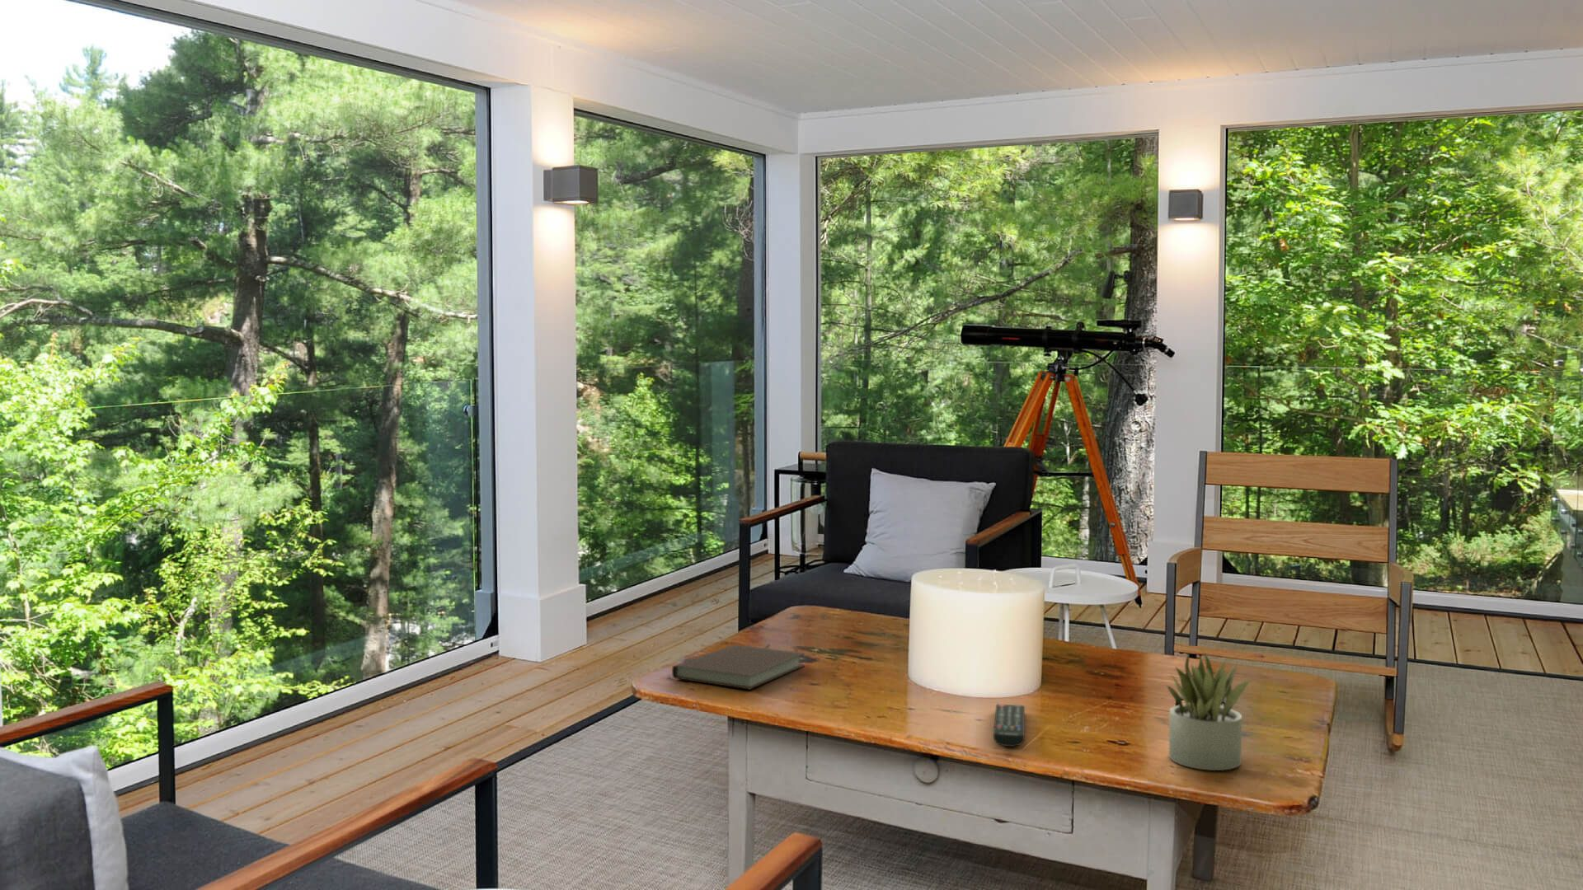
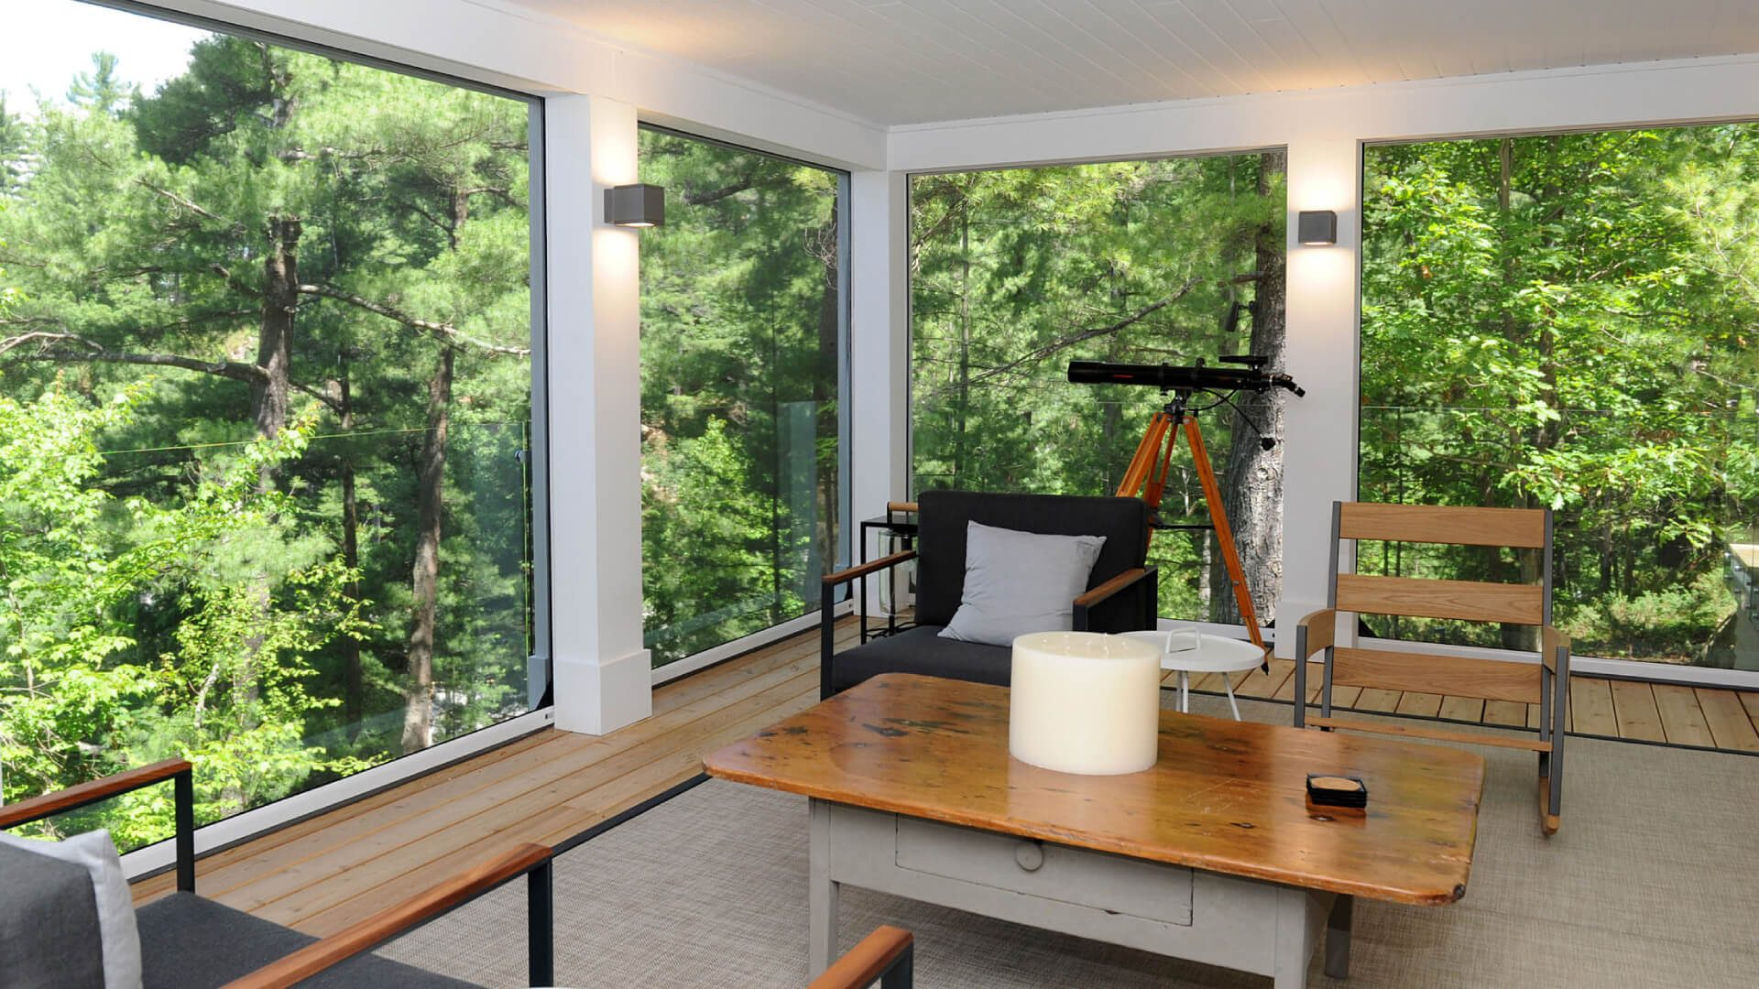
- notebook [671,643,806,690]
- succulent plant [1166,651,1251,772]
- remote control [993,703,1025,748]
